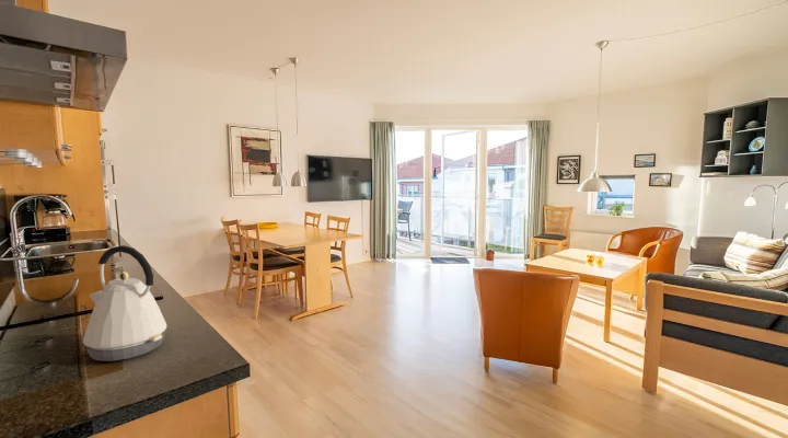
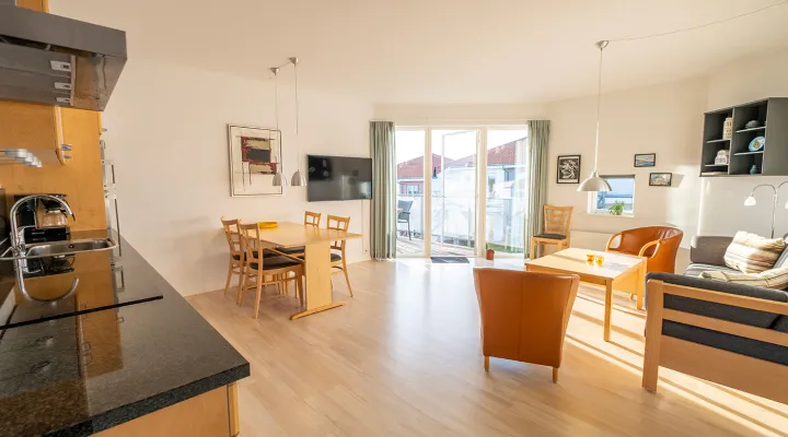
- kettle [82,244,167,362]
